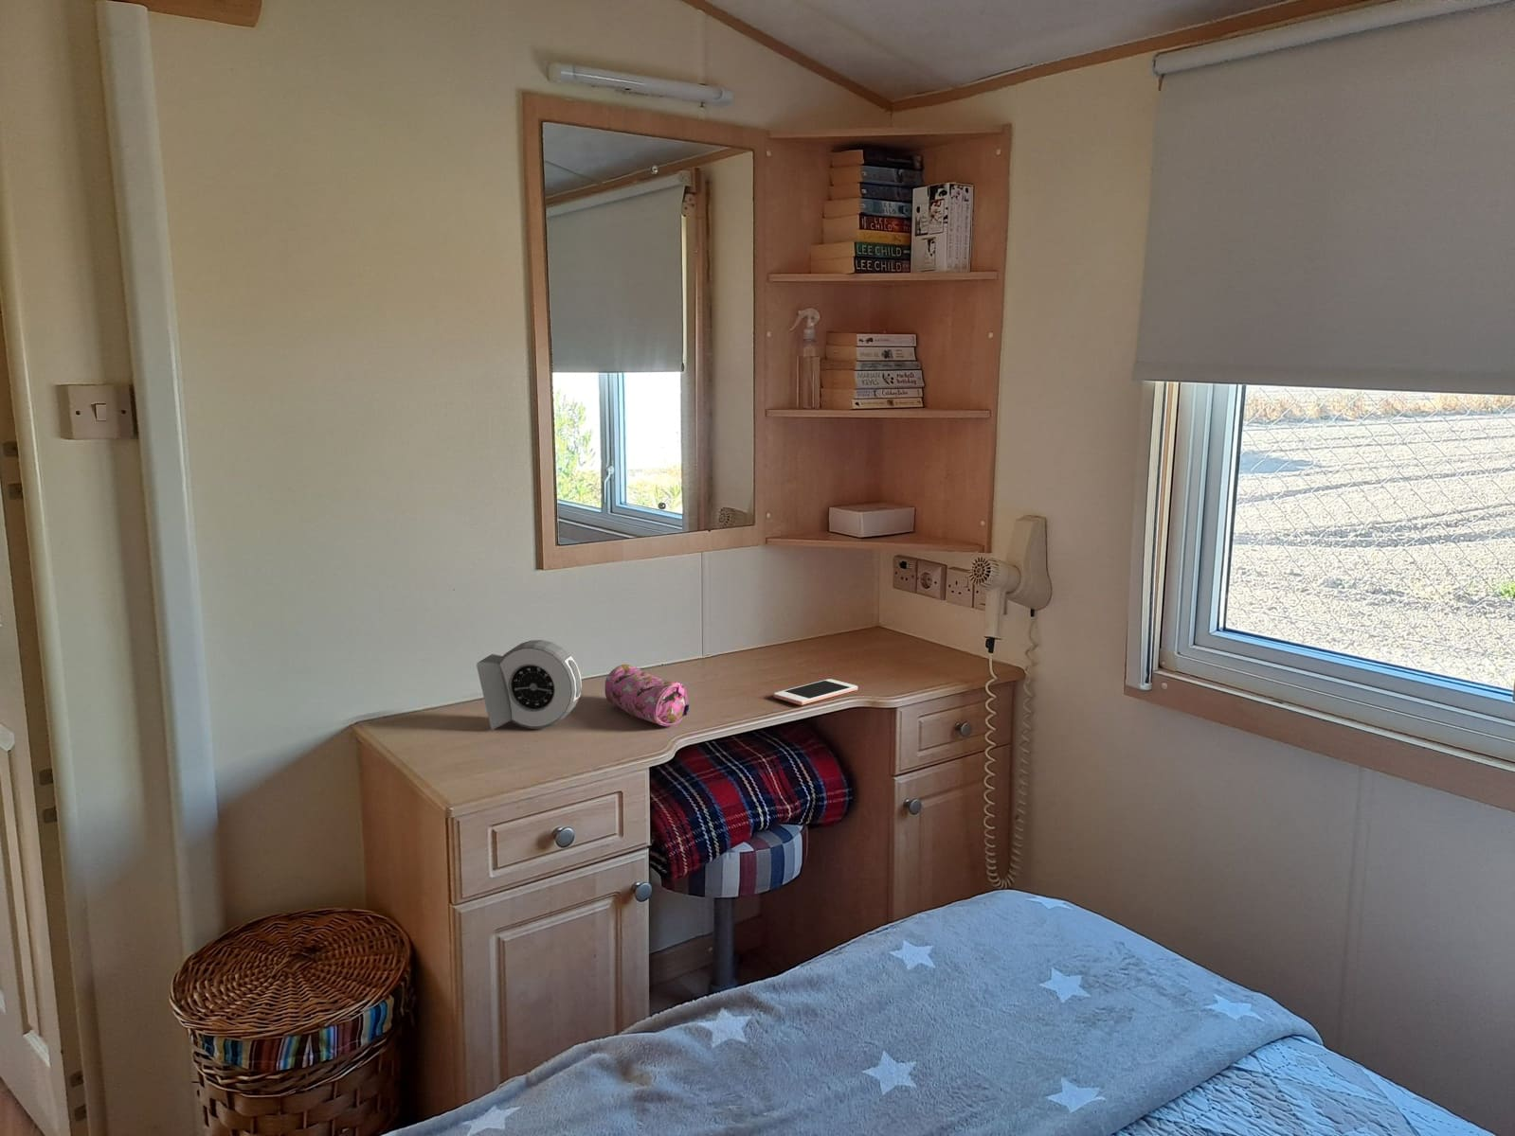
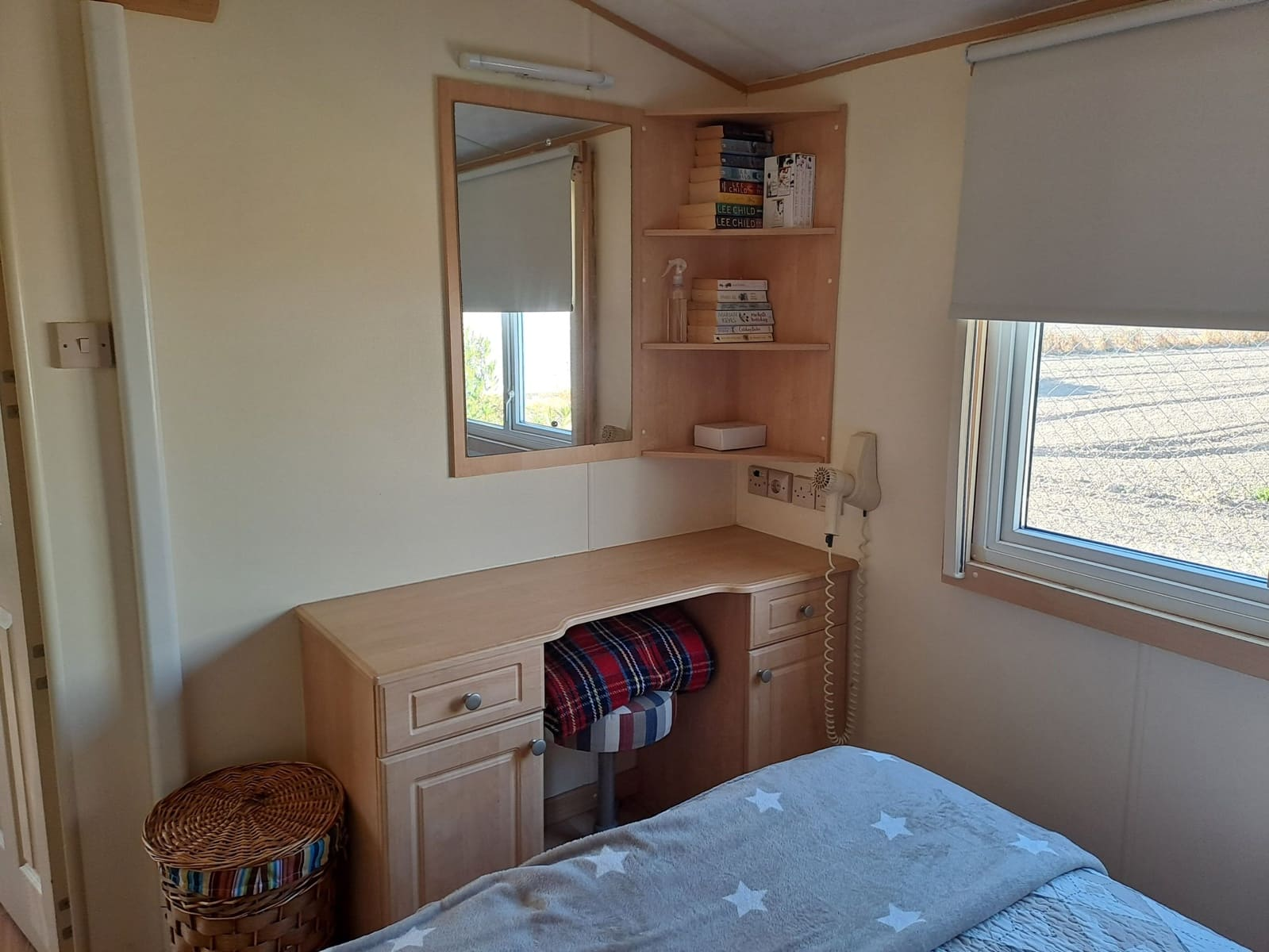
- cell phone [774,678,858,706]
- alarm clock [475,640,583,730]
- pencil case [604,663,691,727]
